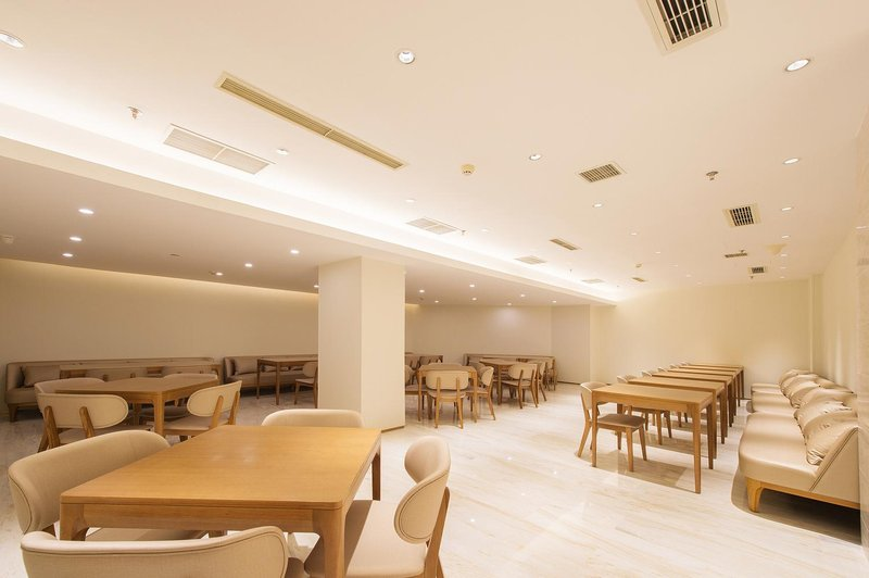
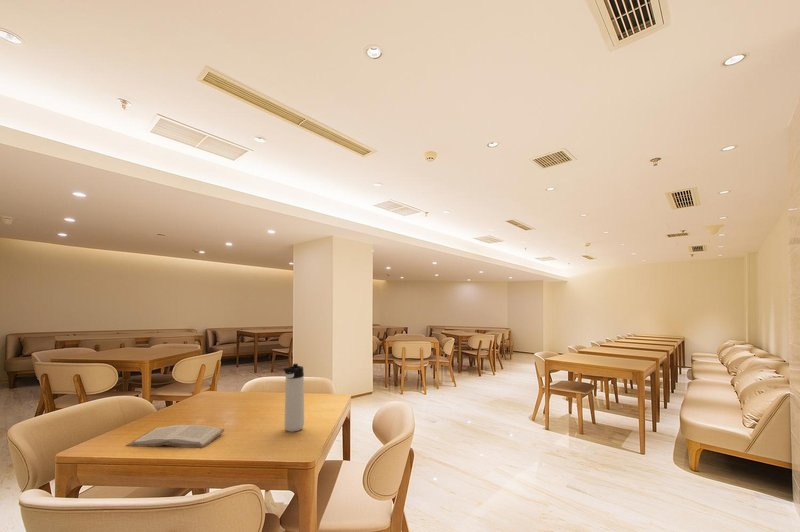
+ thermos bottle [283,363,305,433]
+ book [125,424,225,449]
